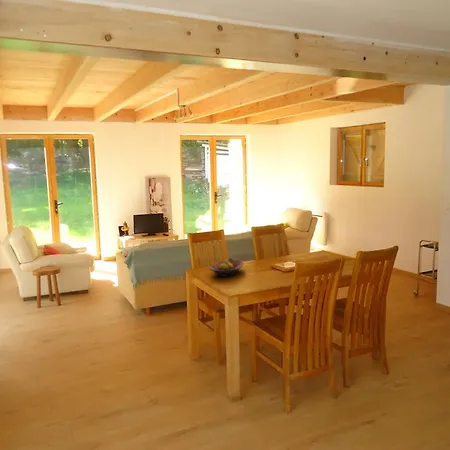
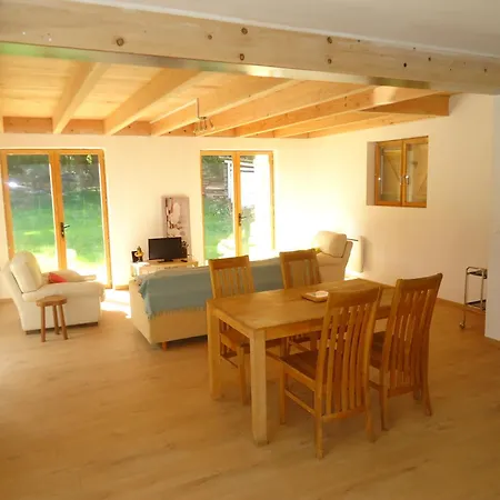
- fruit bowl [209,256,245,278]
